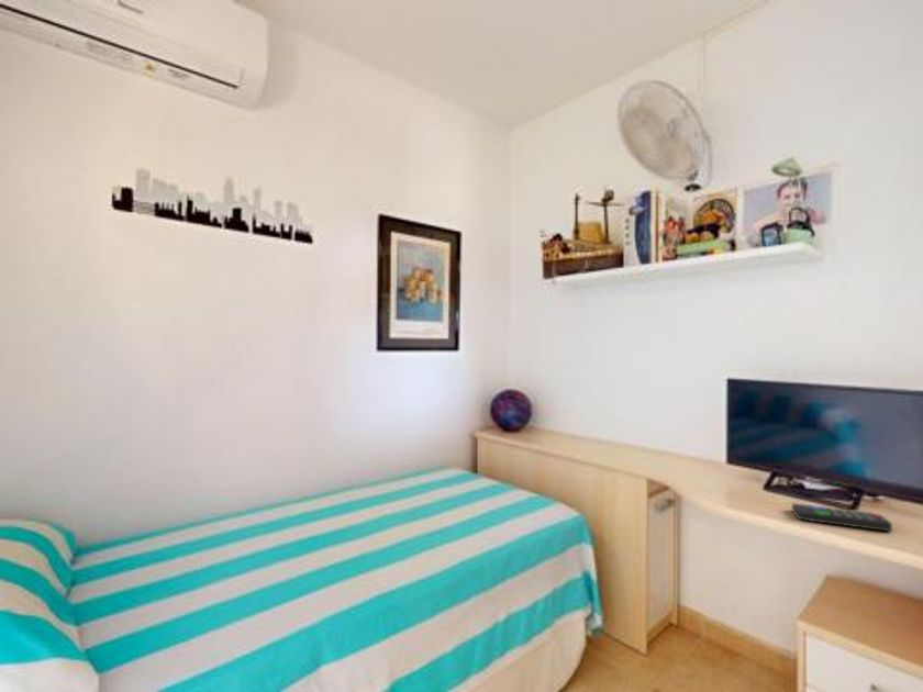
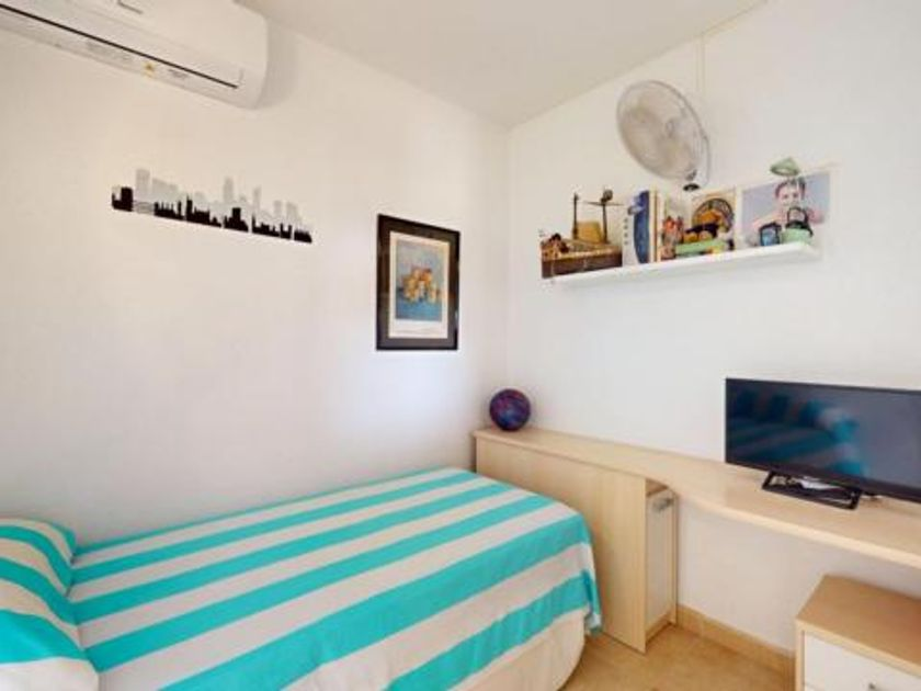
- remote control [791,502,893,533]
